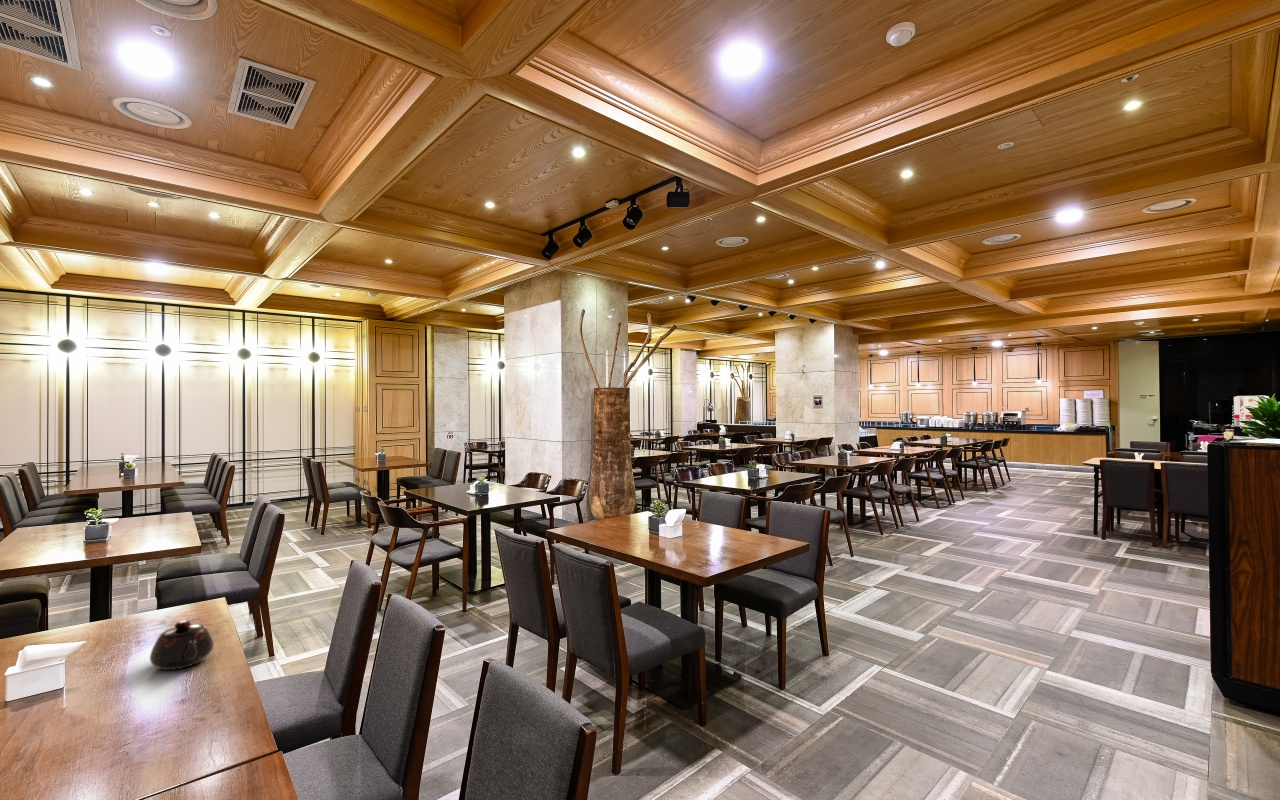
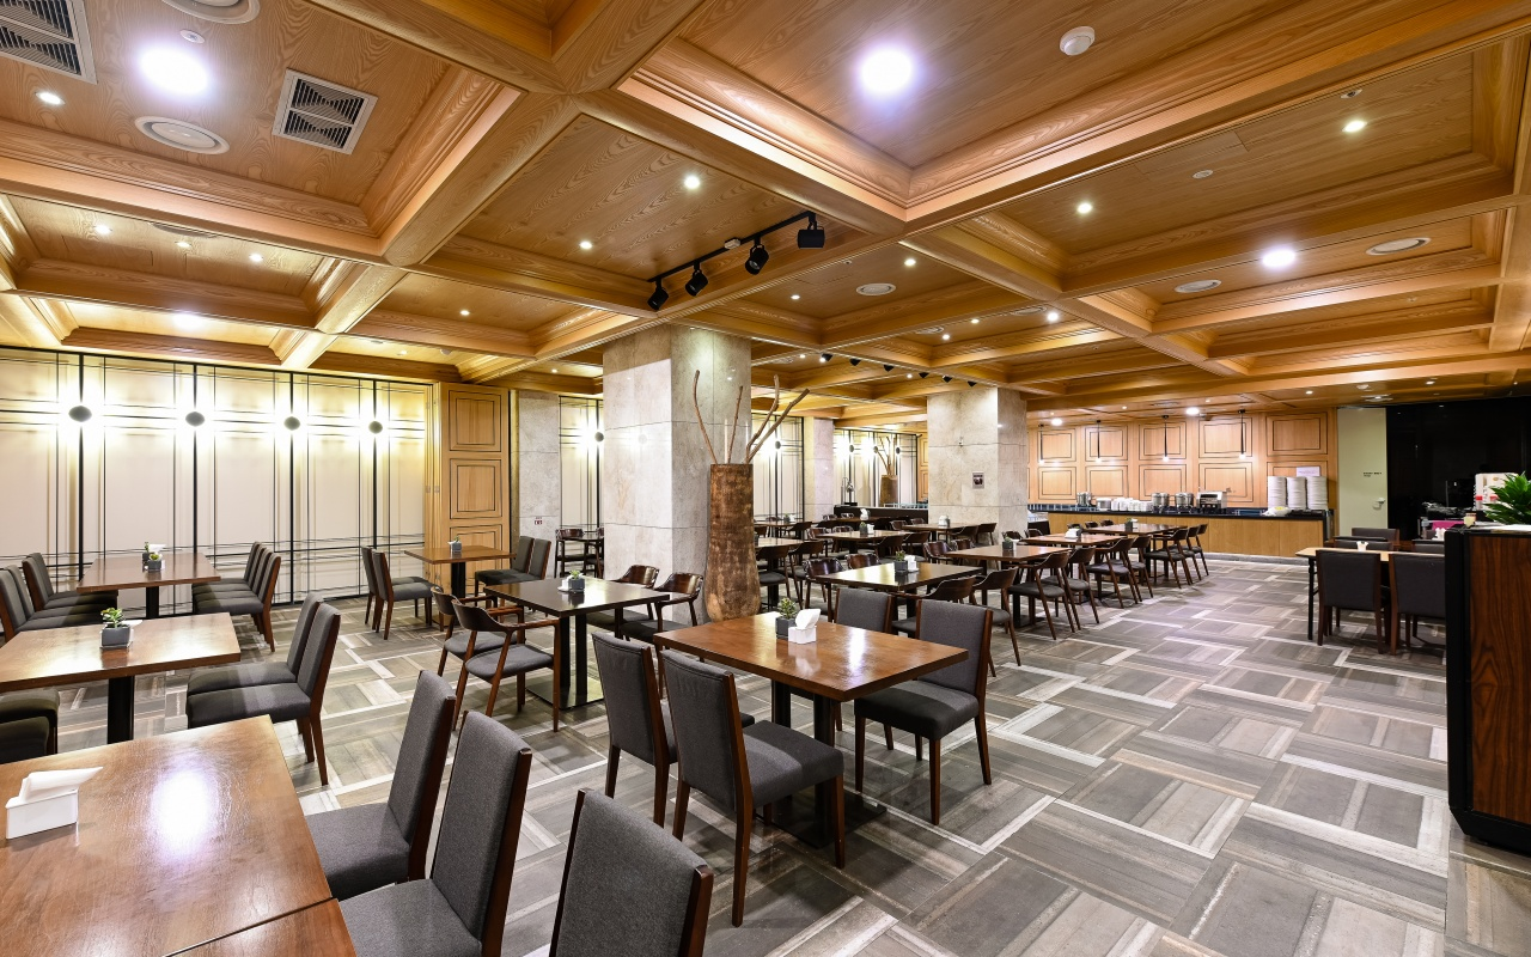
- teapot [149,619,215,671]
